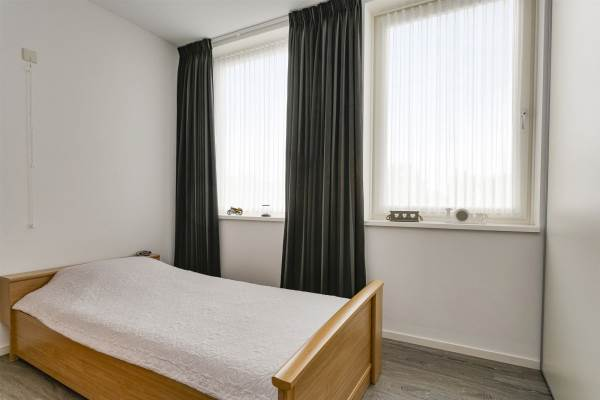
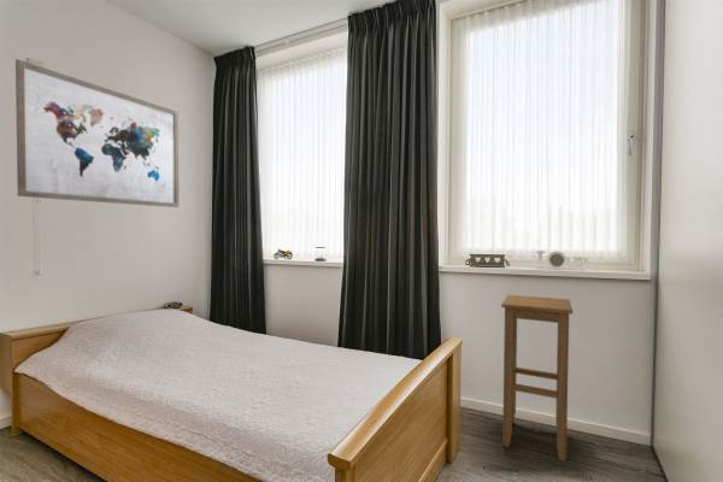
+ stool [500,294,574,463]
+ wall art [14,58,180,208]
